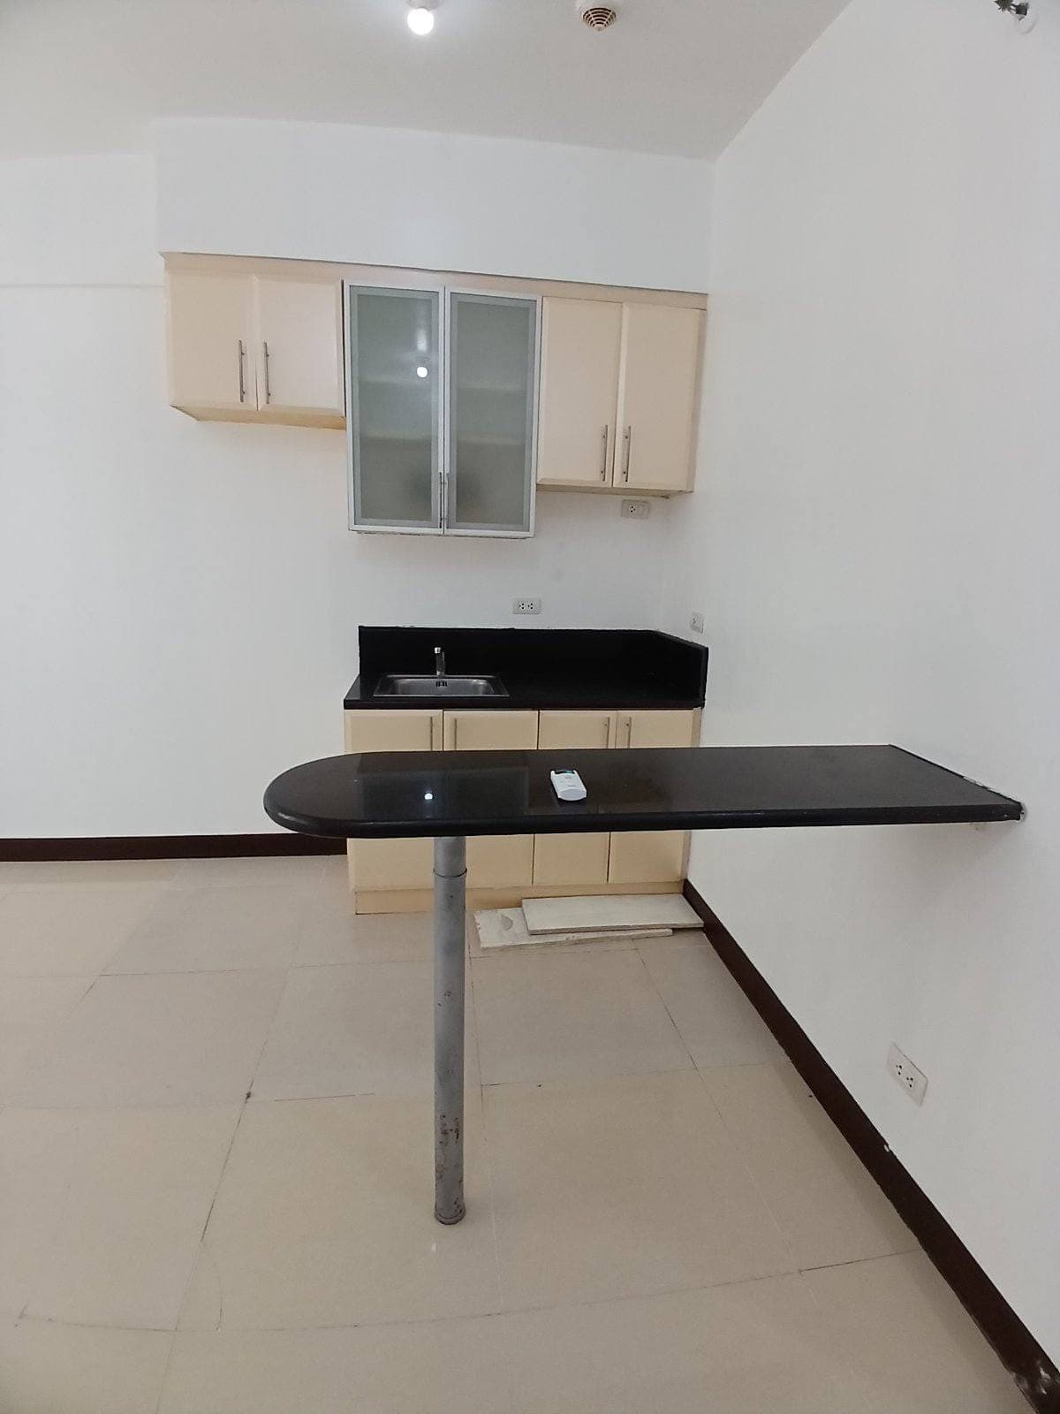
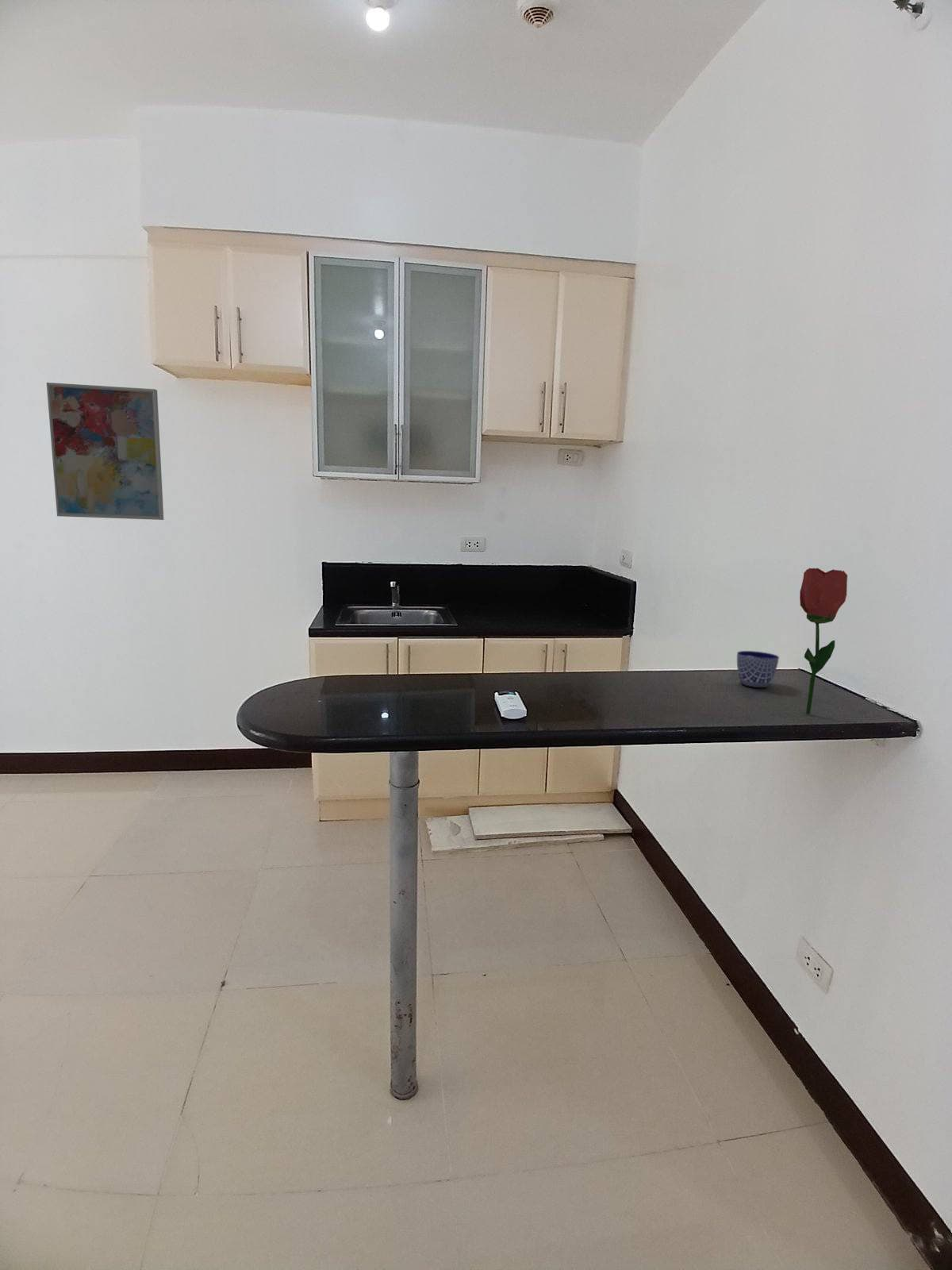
+ cup [736,650,780,688]
+ wall art [46,382,164,521]
+ flower [799,568,848,714]
